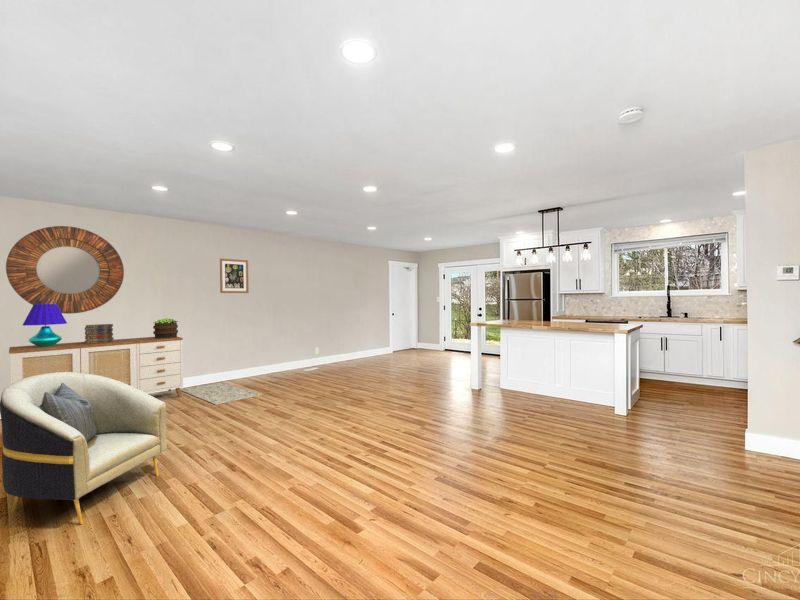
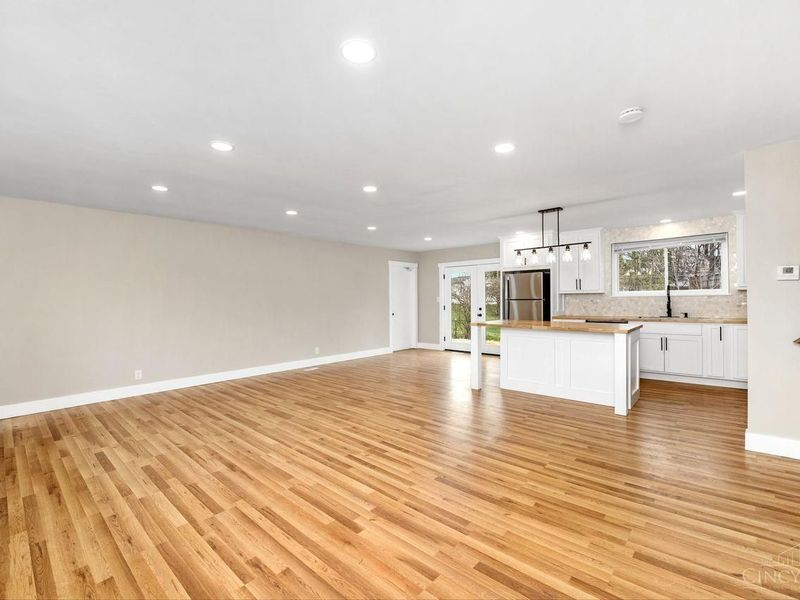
- home mirror [5,225,125,315]
- rug [180,381,263,406]
- table lamp [22,304,68,347]
- book stack [84,323,115,344]
- sideboard [8,336,184,398]
- potted plant [152,317,179,339]
- wall art [219,257,250,294]
- armchair [0,372,168,525]
